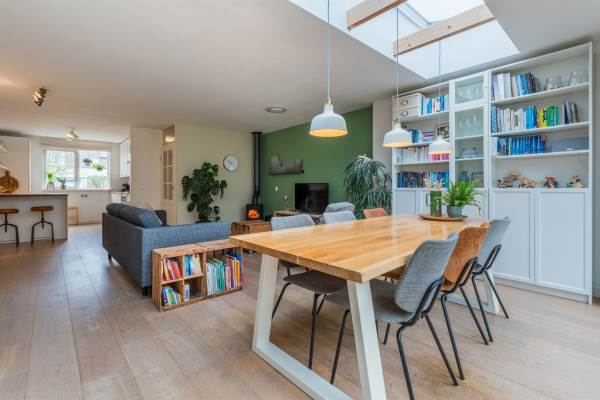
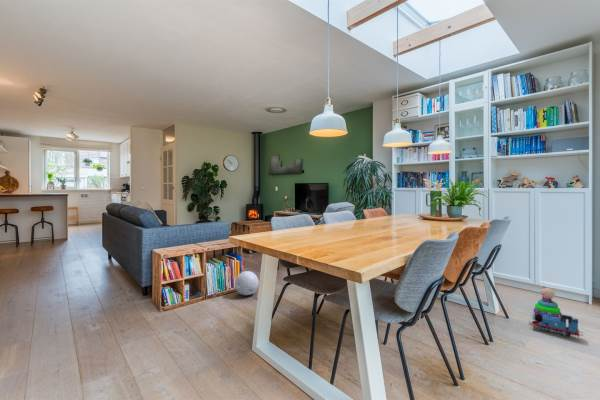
+ stacking toy [533,286,562,318]
+ toy train [527,310,584,338]
+ ball [234,270,260,296]
